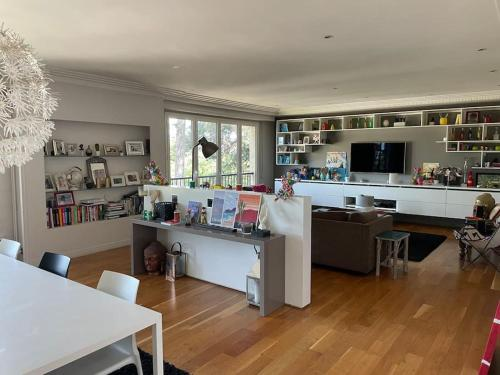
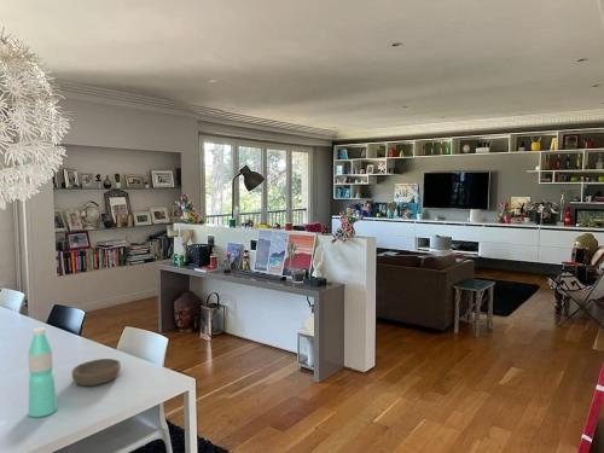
+ water bottle [27,326,58,418]
+ bowl [71,358,122,387]
